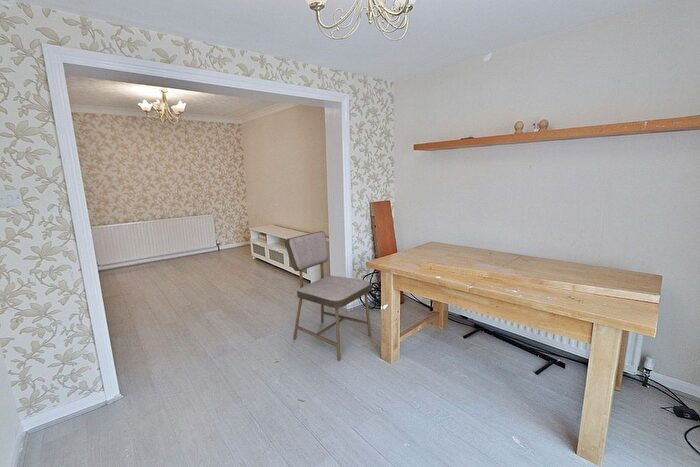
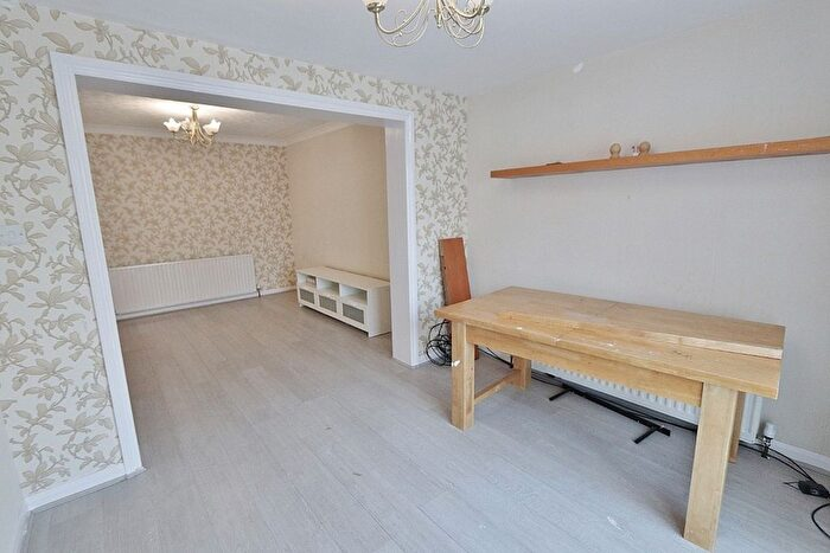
- dining chair [284,230,372,361]
